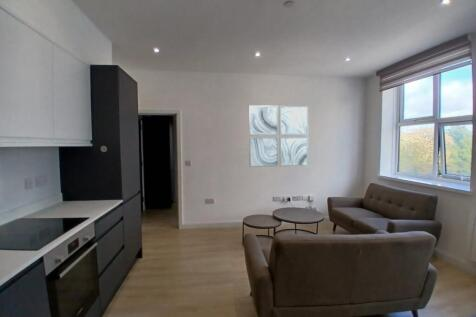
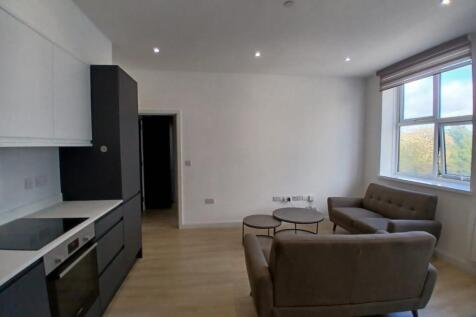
- wall art [248,104,309,168]
